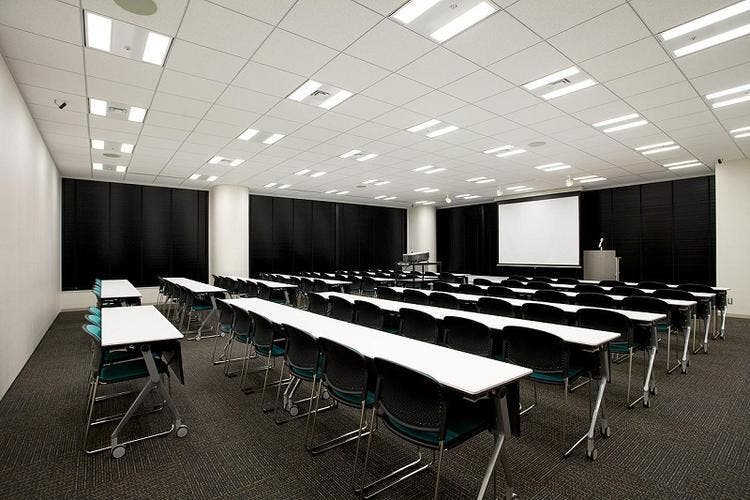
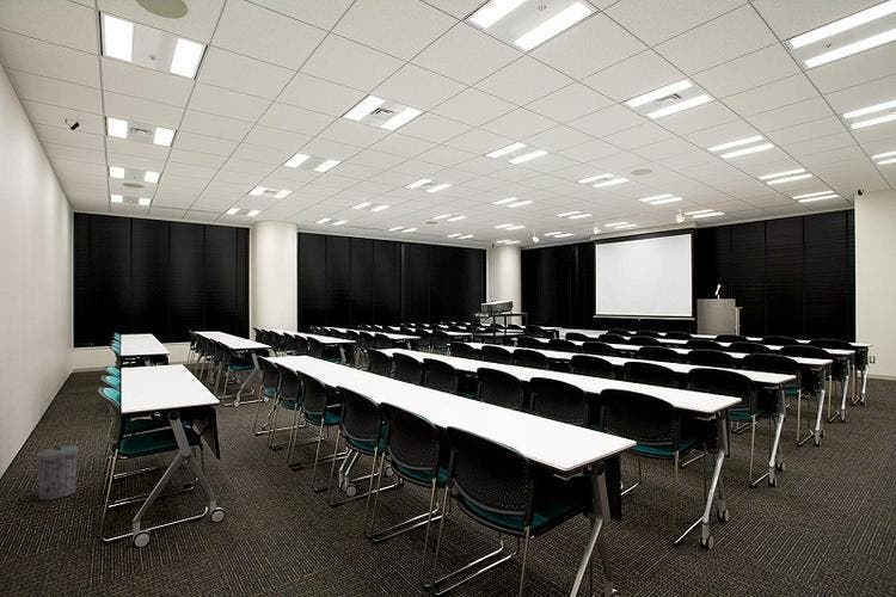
+ trash can [35,445,79,501]
